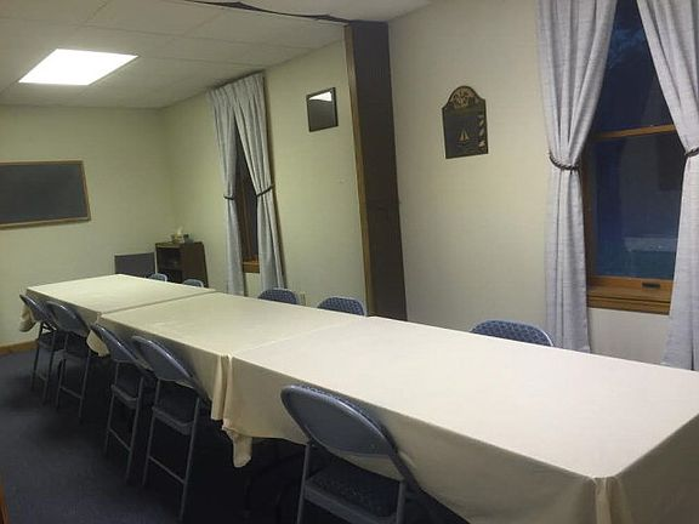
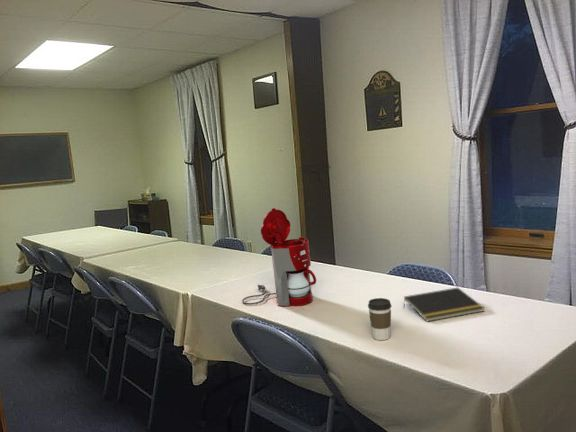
+ coffee cup [367,297,392,341]
+ coffee maker [241,207,317,307]
+ notepad [402,287,485,323]
